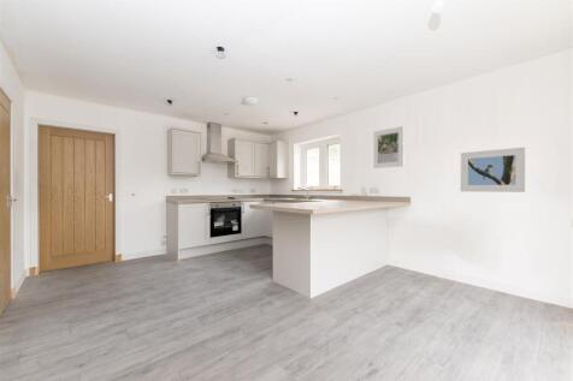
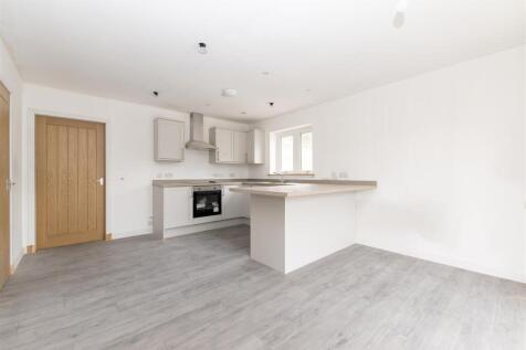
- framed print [459,145,527,194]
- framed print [372,125,406,169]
